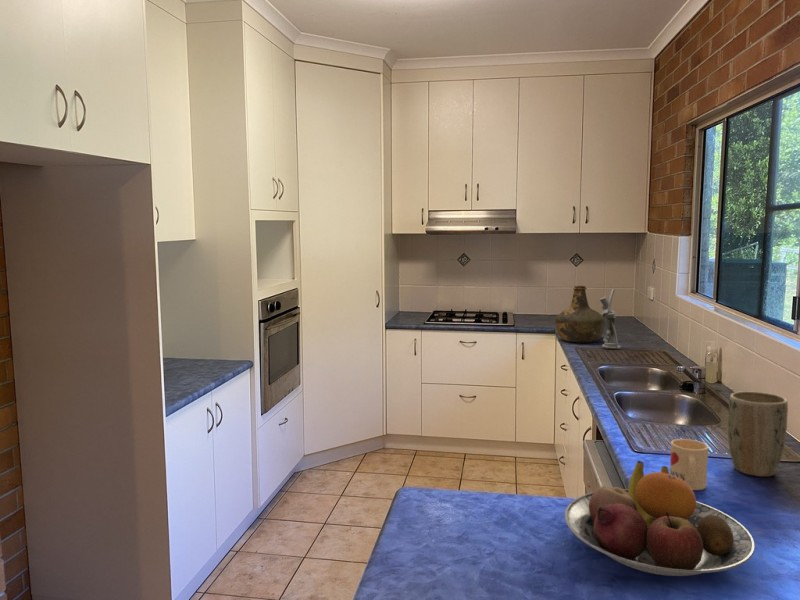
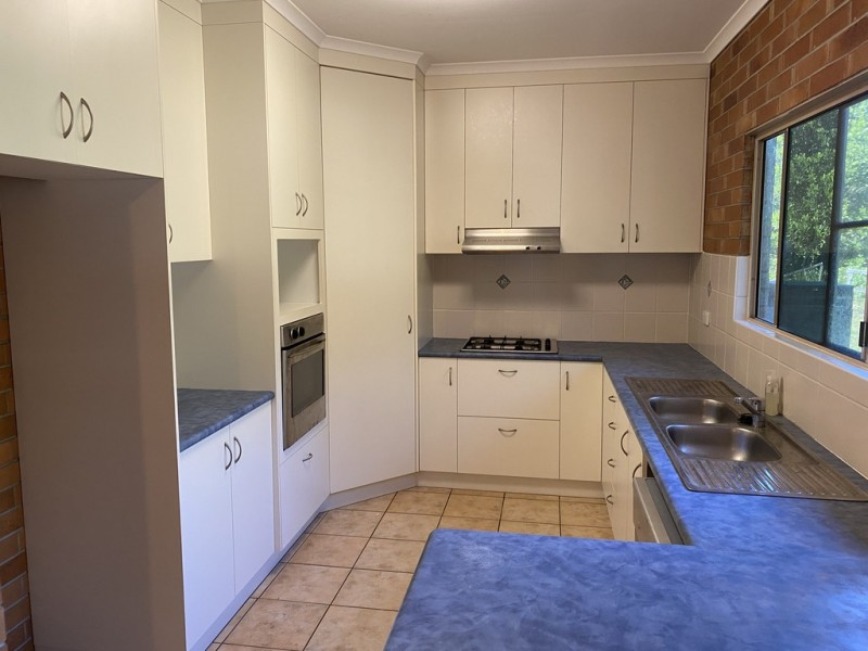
- mug [669,438,709,491]
- bottle [555,285,606,344]
- utensil holder [599,288,622,350]
- plant pot [727,390,789,478]
- fruit bowl [564,460,756,577]
